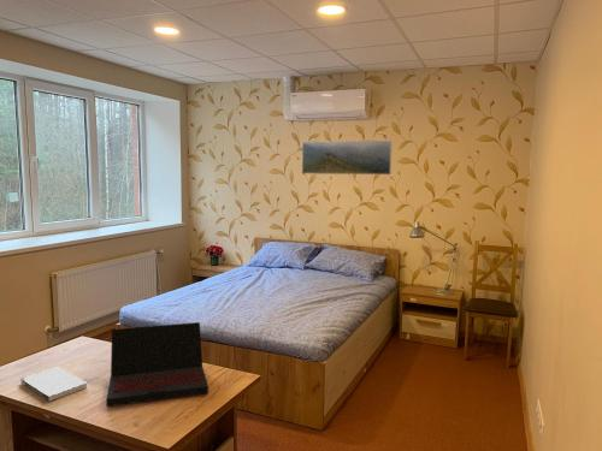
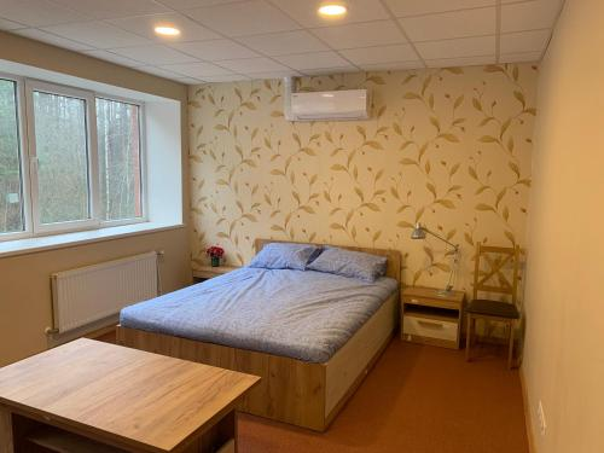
- book [19,366,88,402]
- laptop [105,321,209,408]
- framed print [301,140,394,176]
